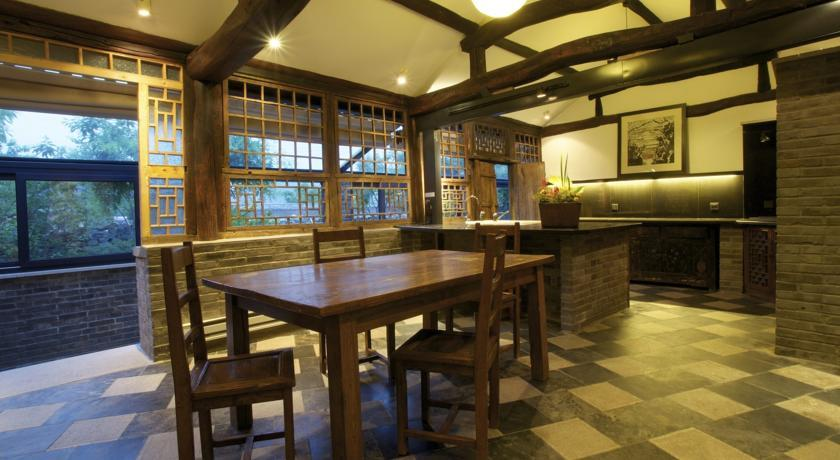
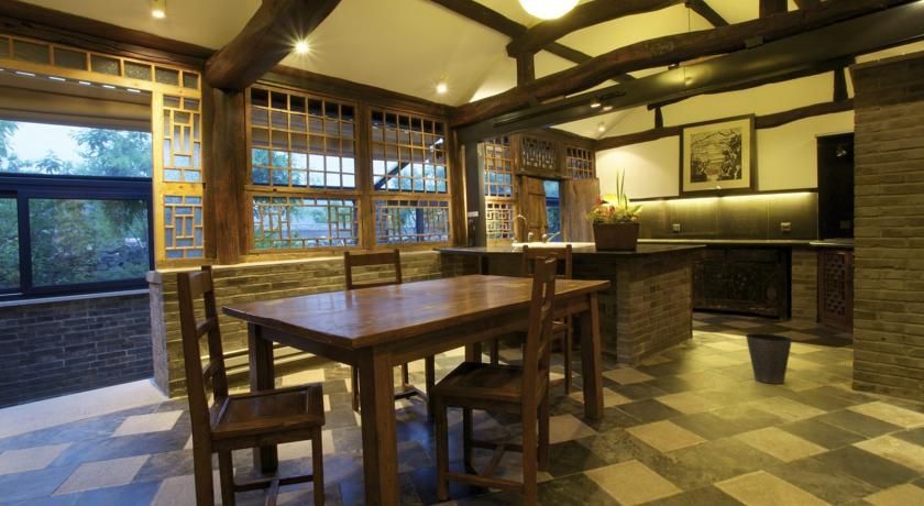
+ waste basket [745,332,793,385]
